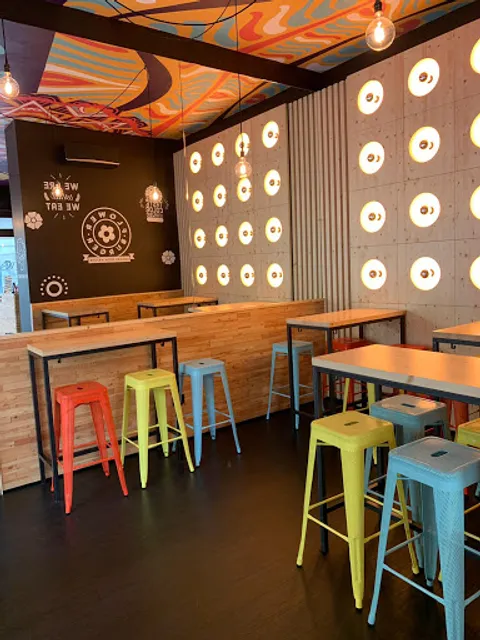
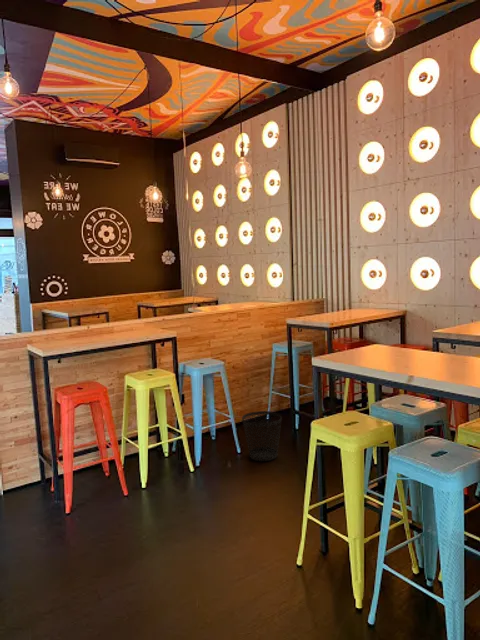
+ wastebasket [241,410,283,462]
